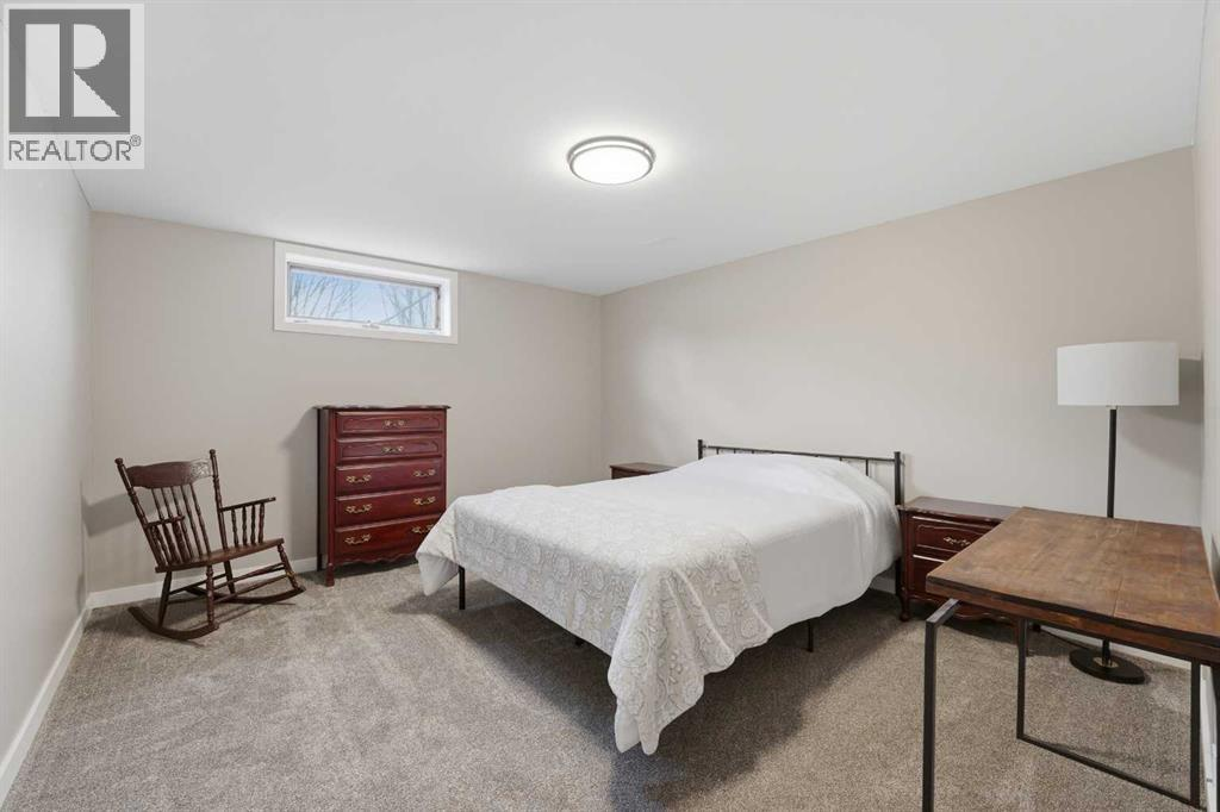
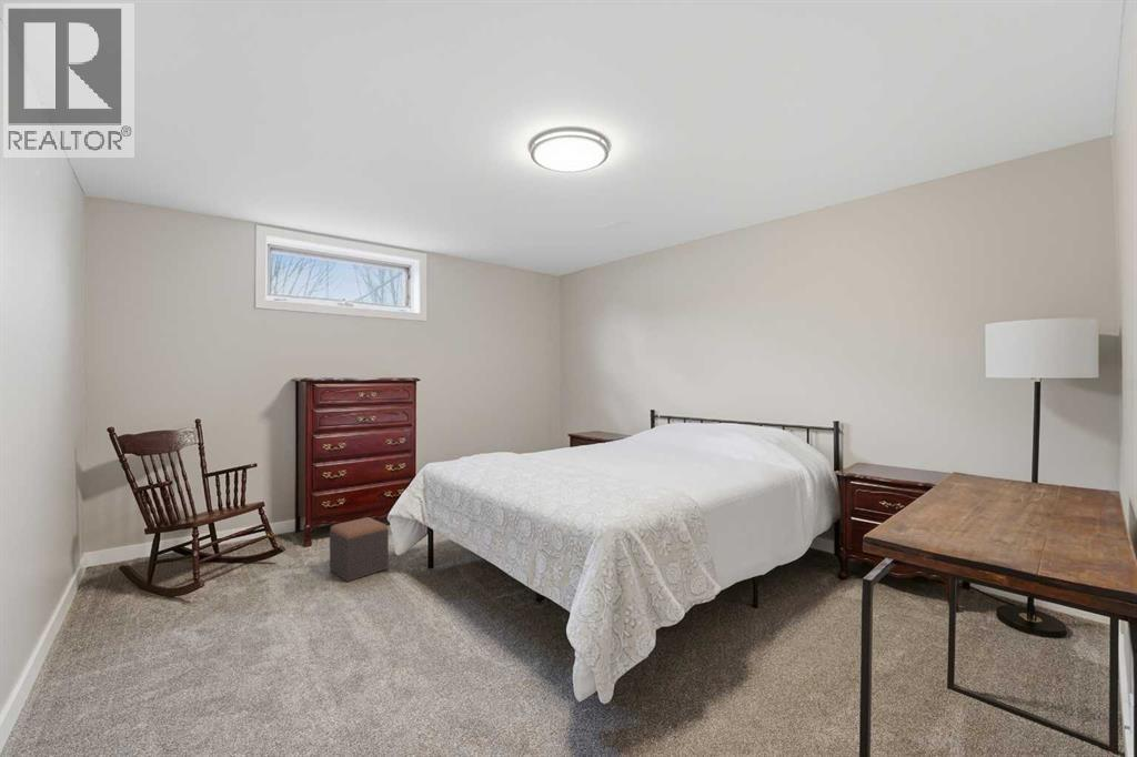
+ footstool [329,516,390,583]
